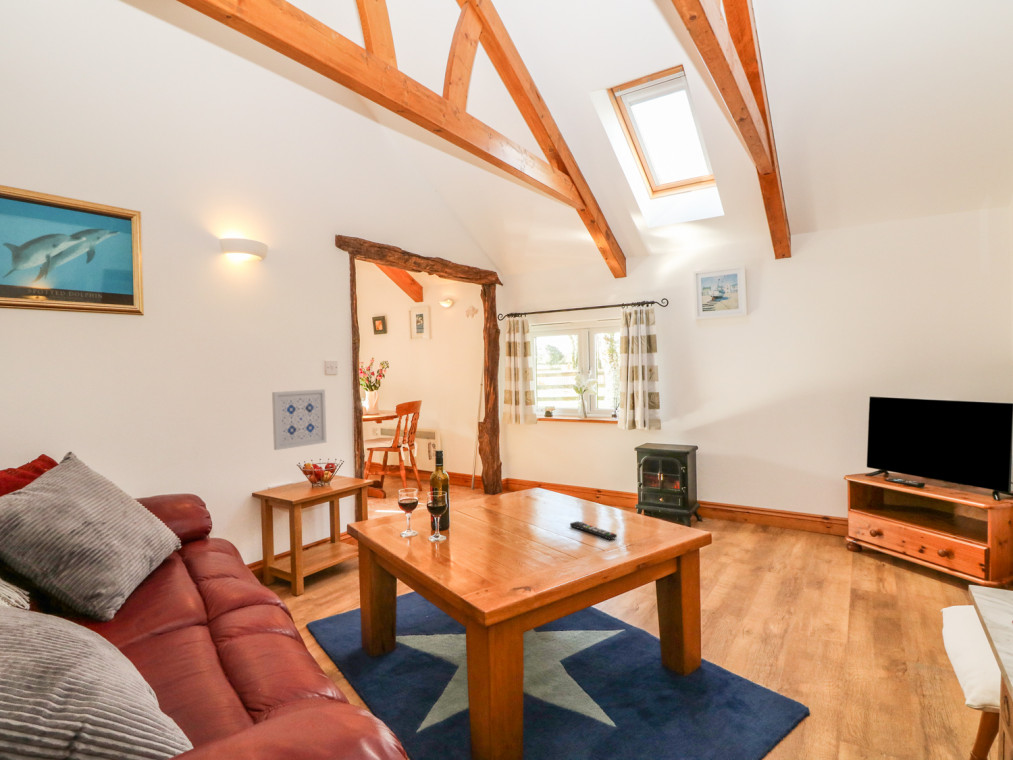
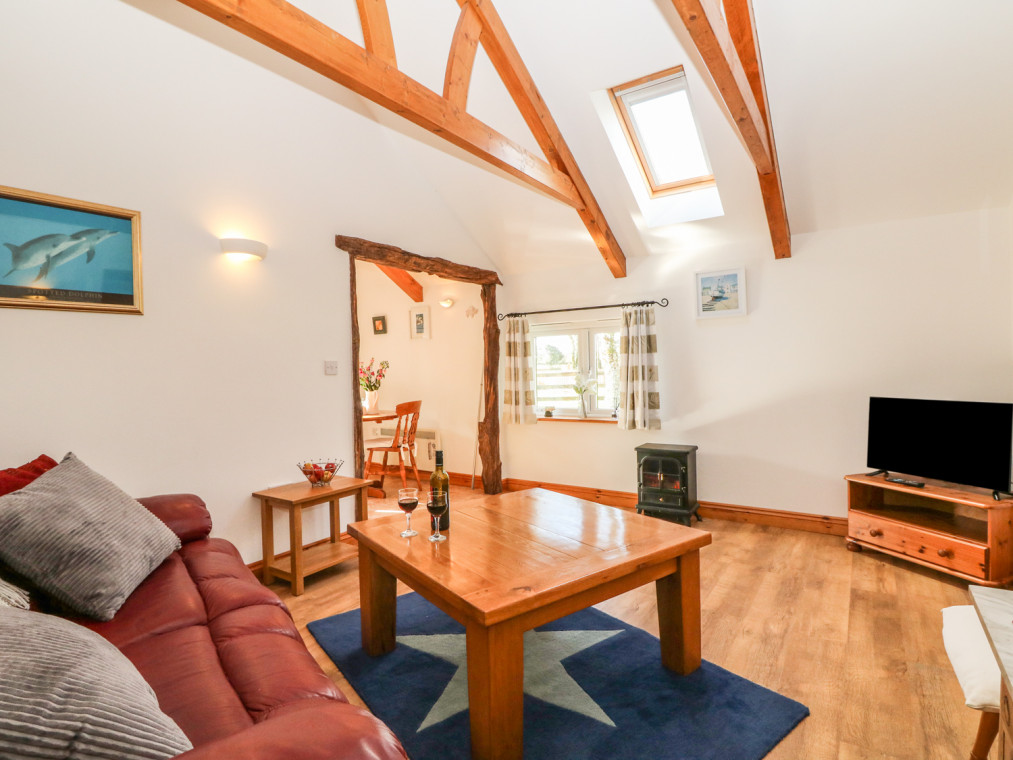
- wall art [271,388,328,451]
- remote control [569,520,618,541]
